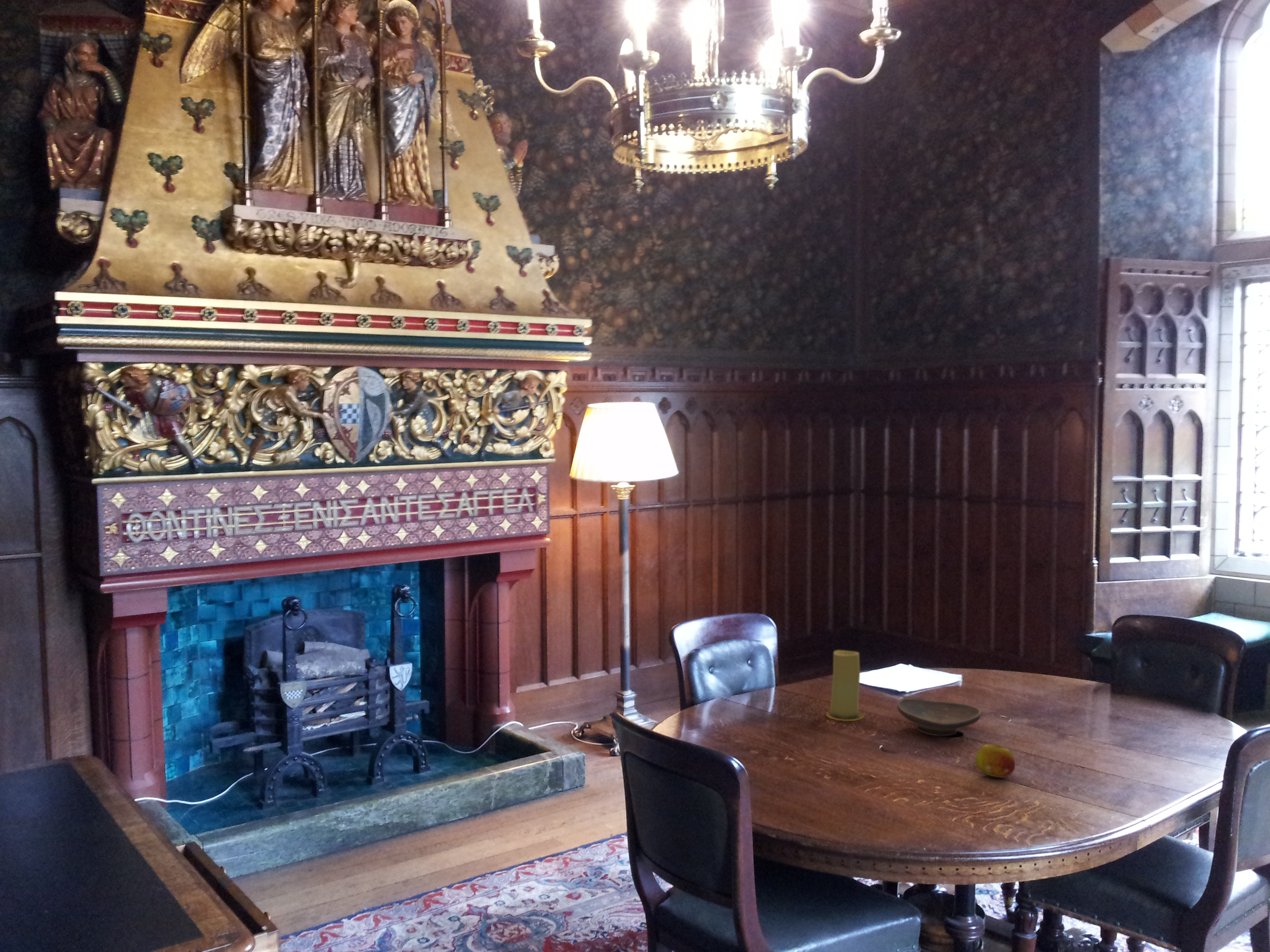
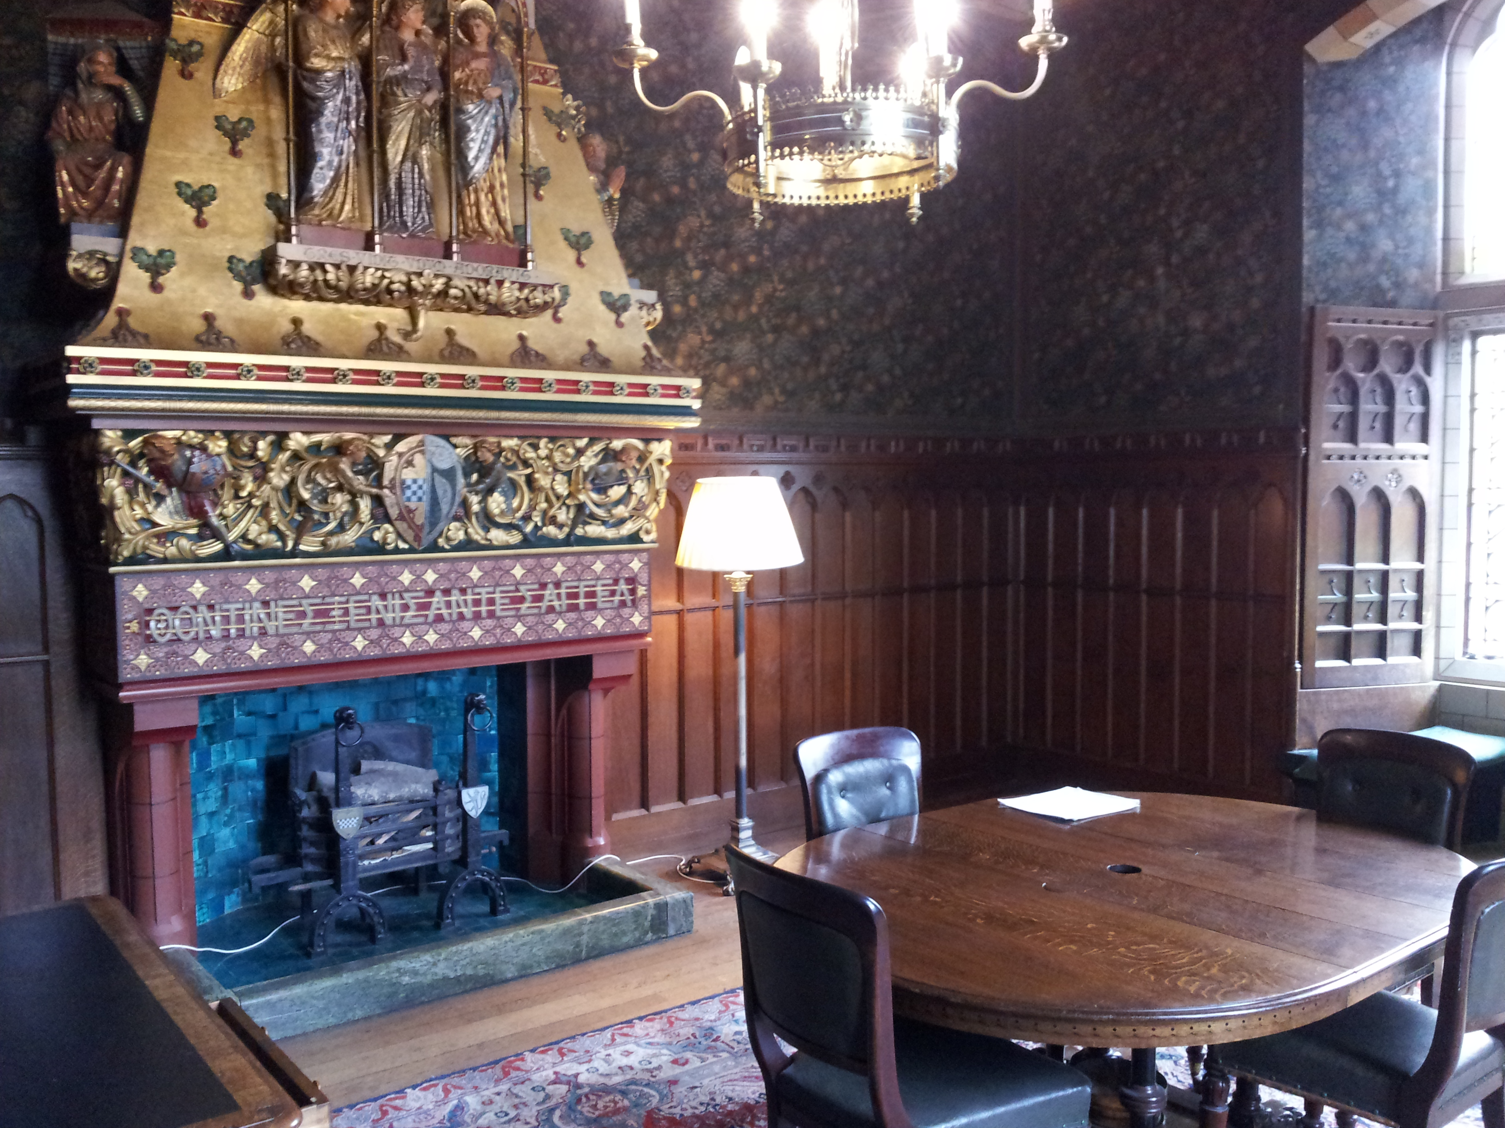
- fruit [975,744,1016,778]
- candle [826,650,864,721]
- decorative bowl [897,698,982,737]
